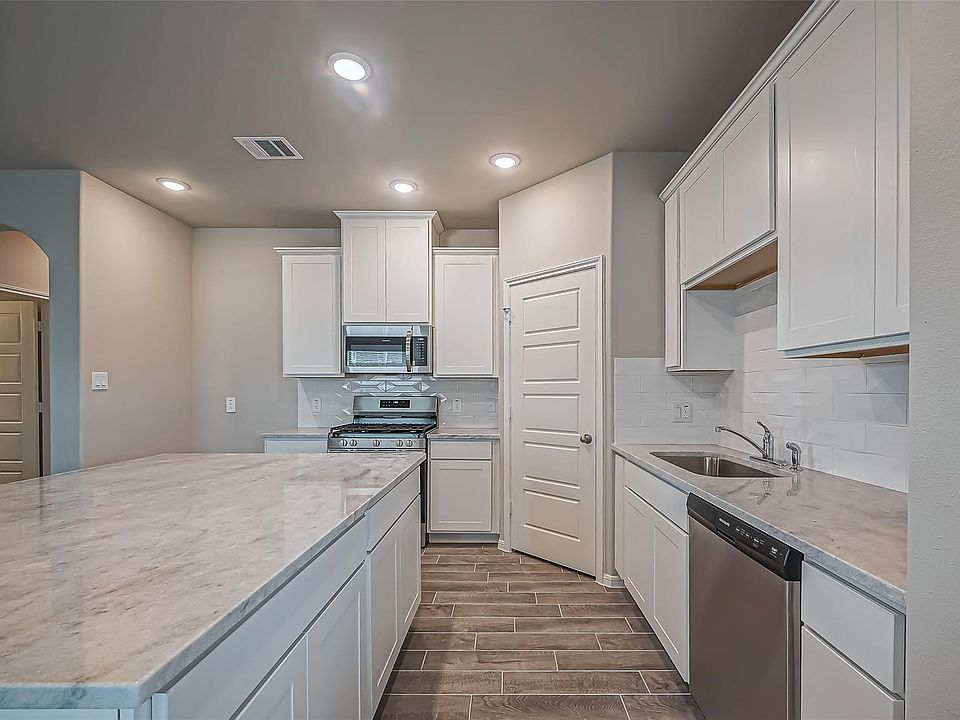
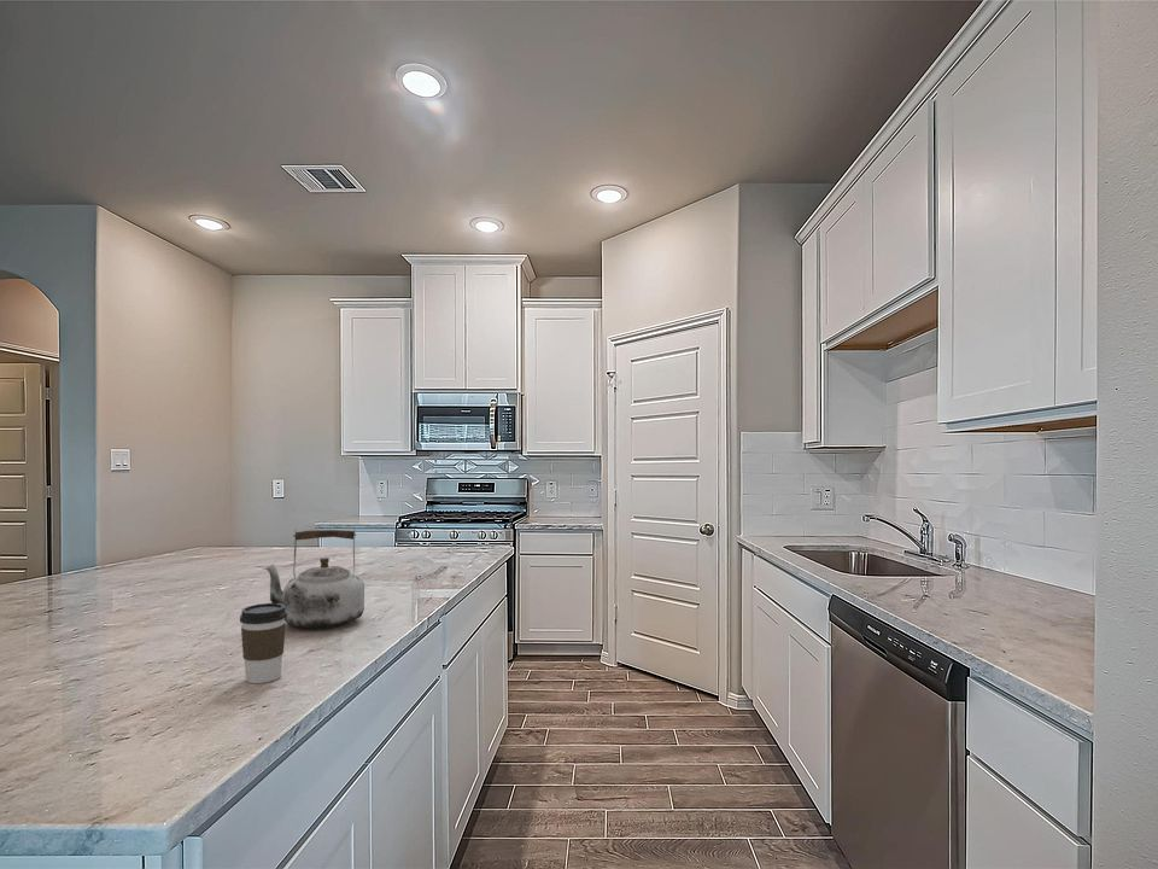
+ kettle [262,527,365,630]
+ coffee cup [239,602,287,684]
